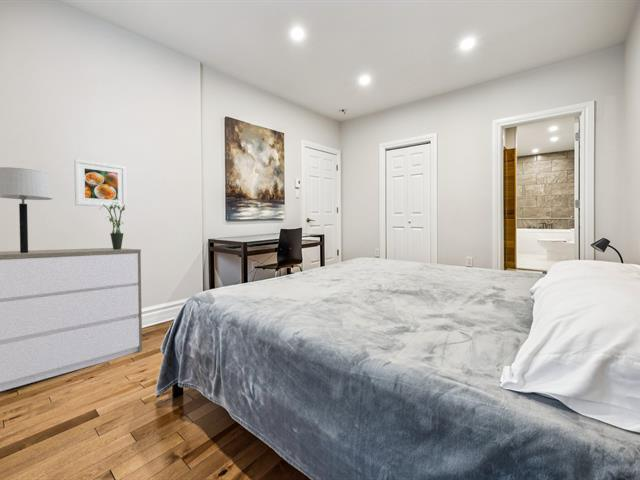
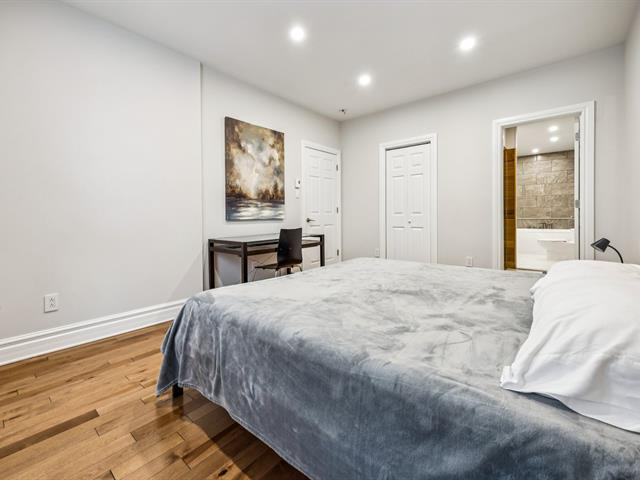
- table lamp [0,166,53,253]
- potted plant [98,202,126,250]
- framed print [73,158,127,209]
- dresser [0,247,143,392]
